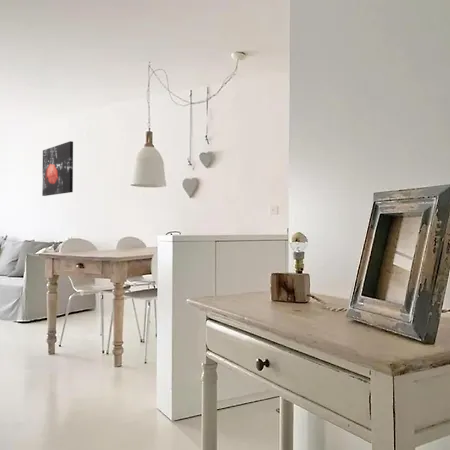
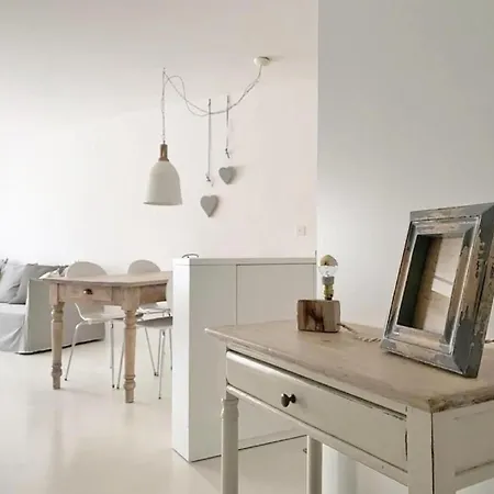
- wall art [41,140,74,197]
